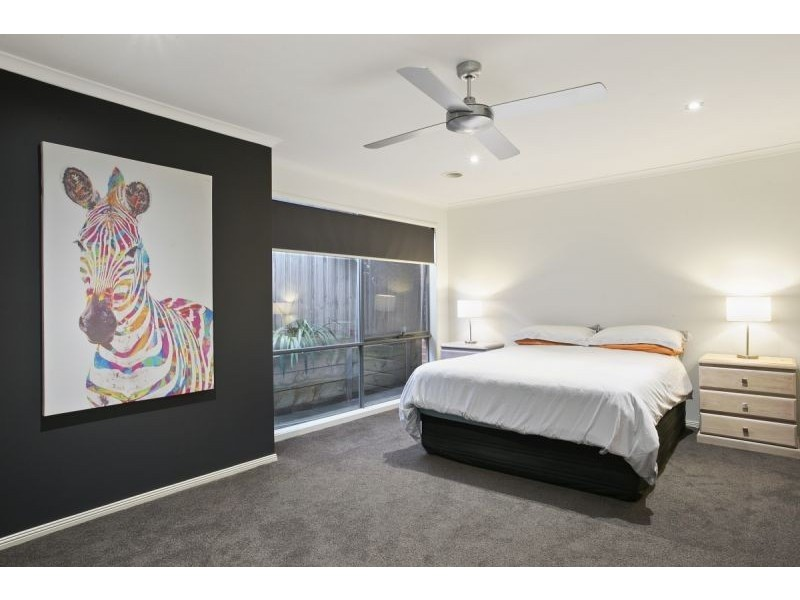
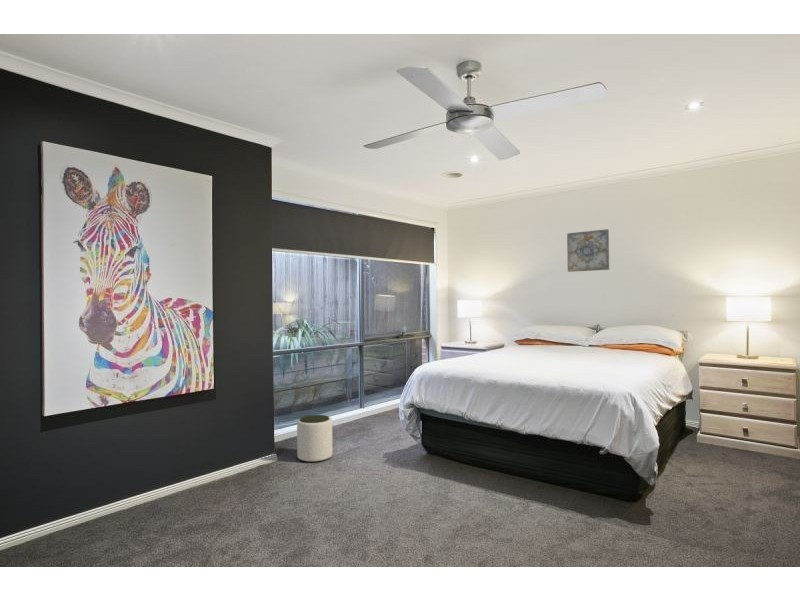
+ plant pot [296,414,333,463]
+ wall art [566,228,610,273]
